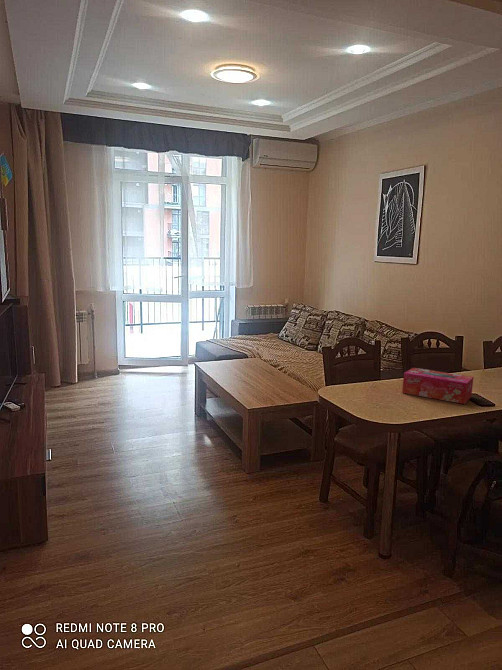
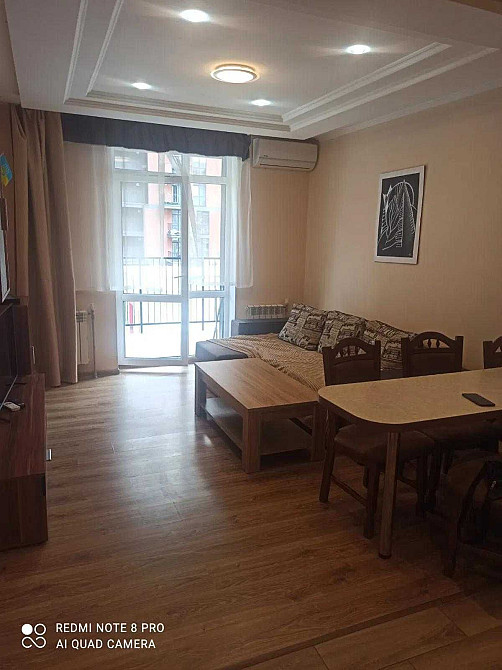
- tissue box [401,367,474,405]
